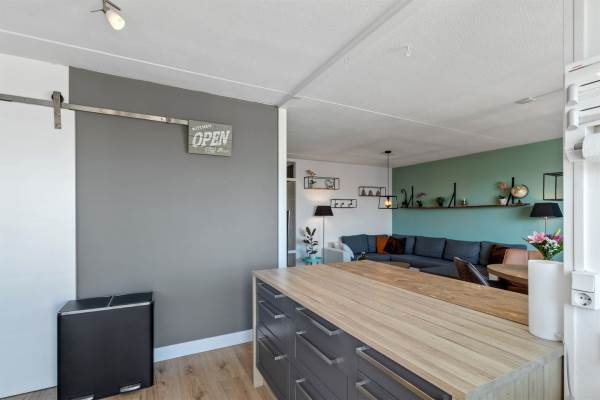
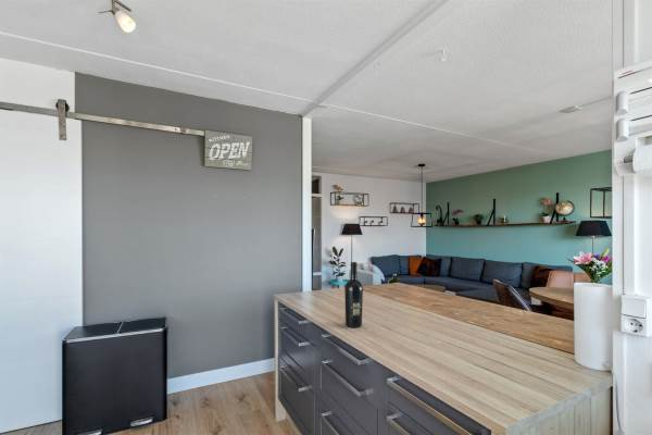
+ wine bottle [343,261,364,330]
